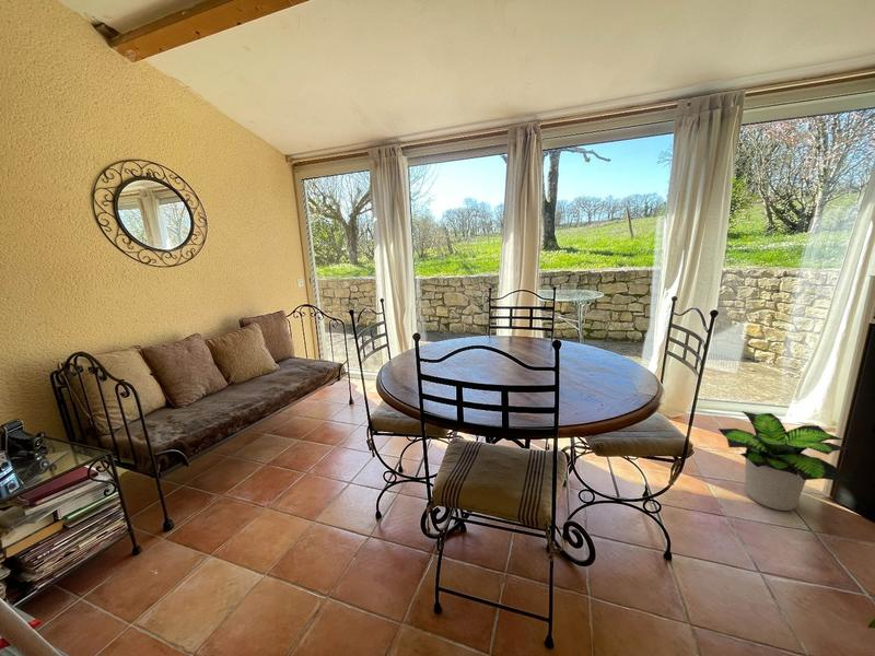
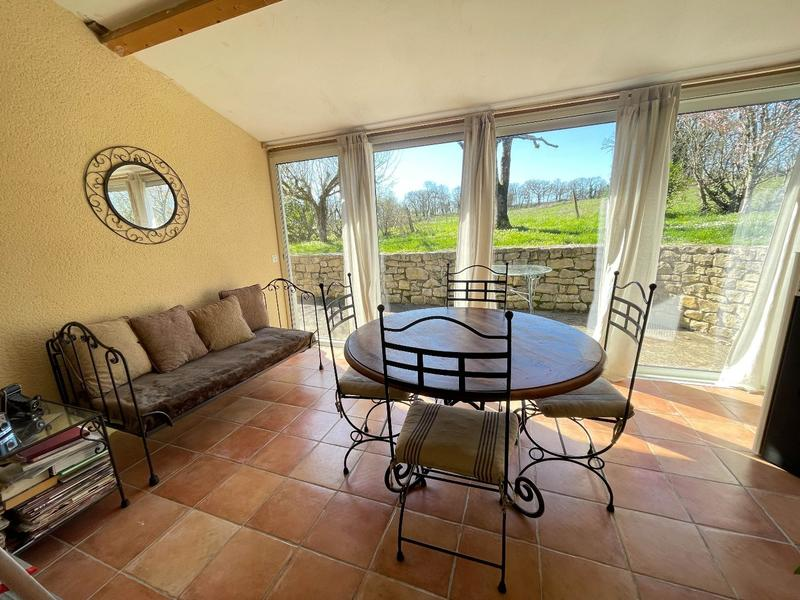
- potted plant [718,410,851,512]
